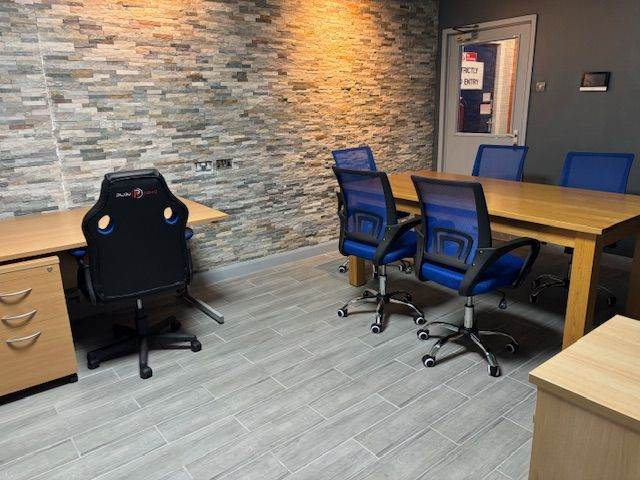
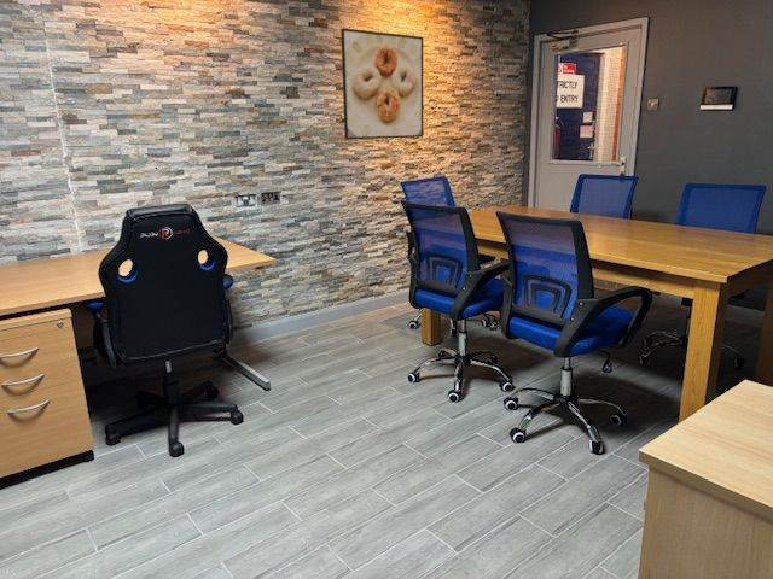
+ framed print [339,27,424,141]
